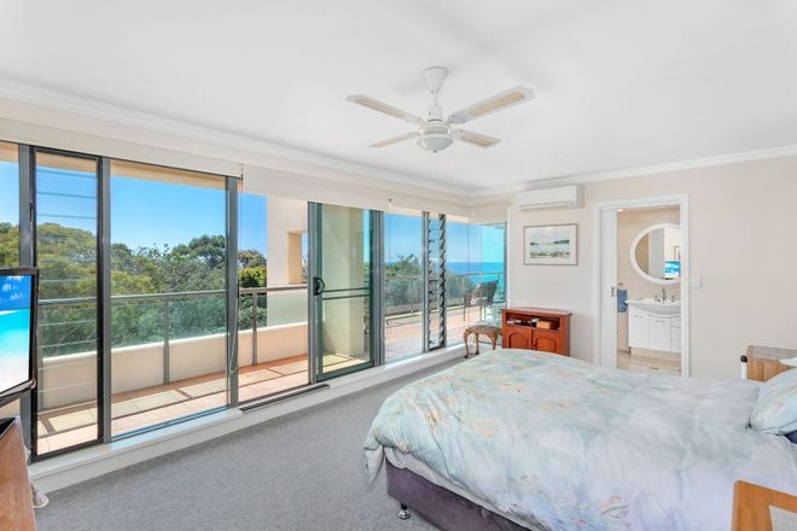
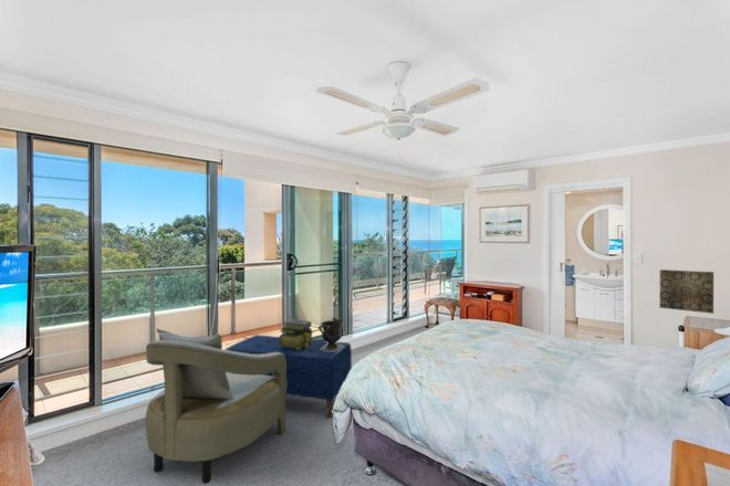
+ armchair [144,328,286,485]
+ decorative urn [317,317,344,352]
+ bench [225,334,353,419]
+ stack of books [278,318,315,349]
+ wall art [658,268,715,315]
